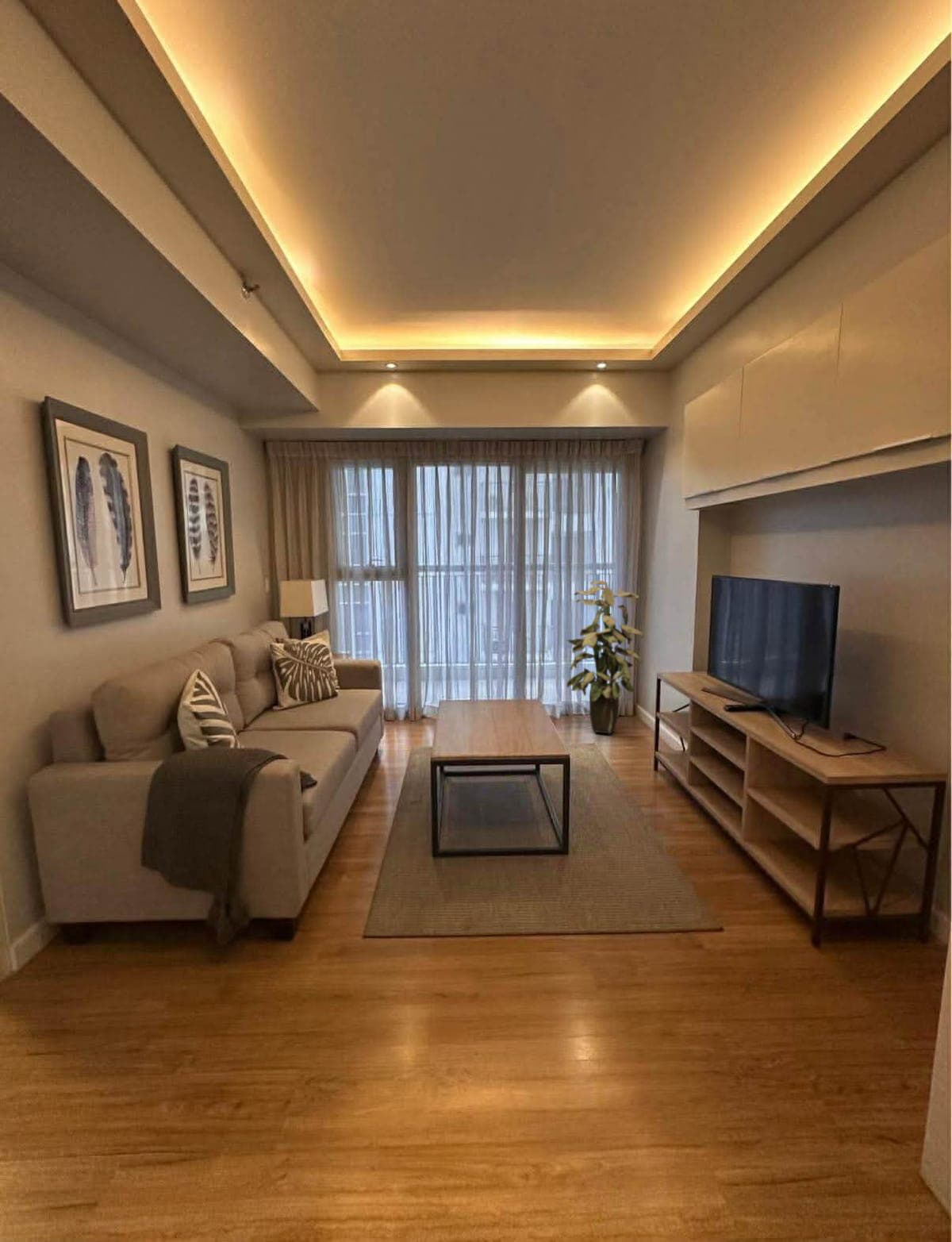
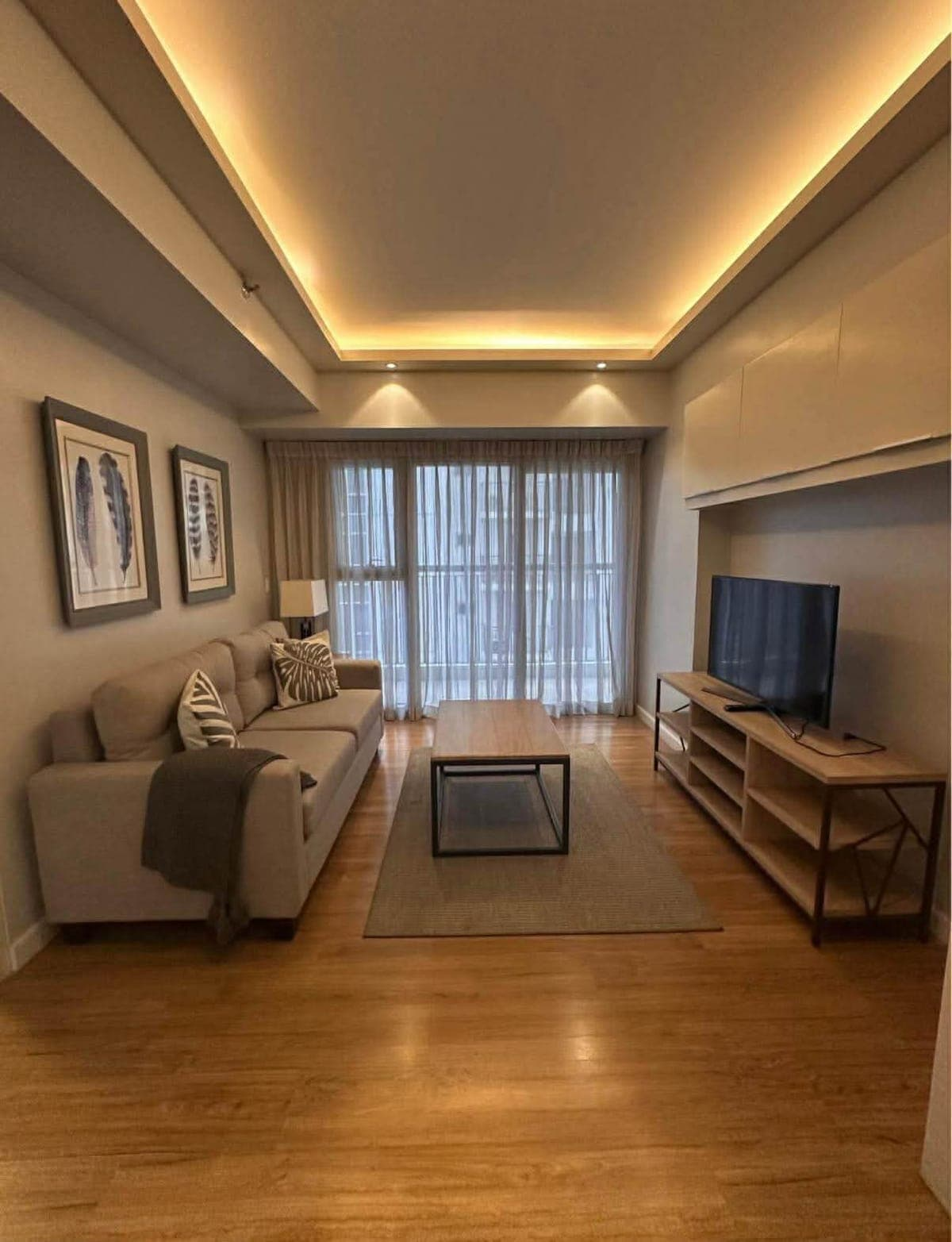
- indoor plant [566,579,645,734]
